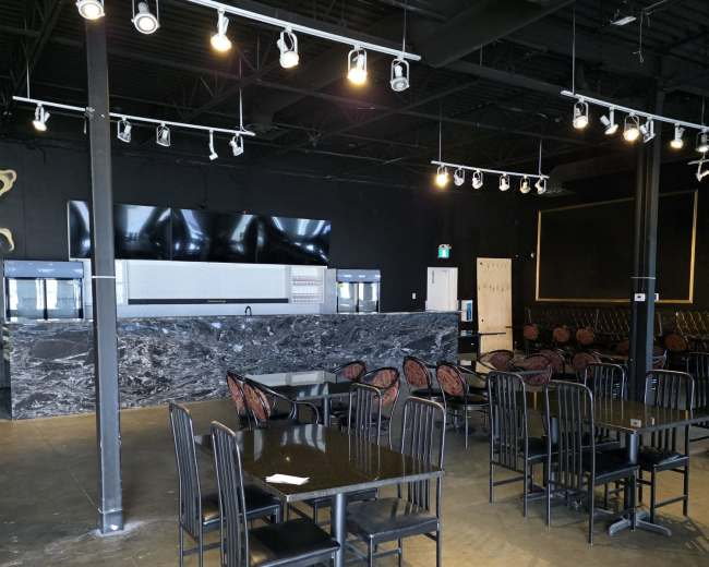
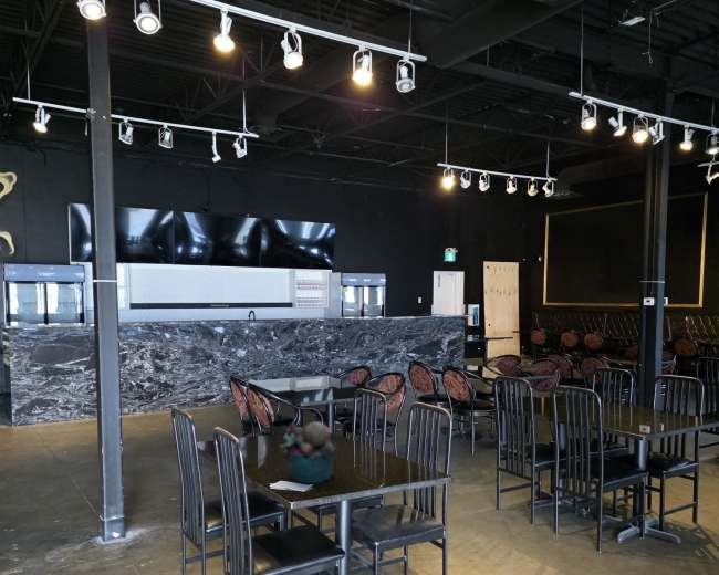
+ bucket [279,420,337,484]
